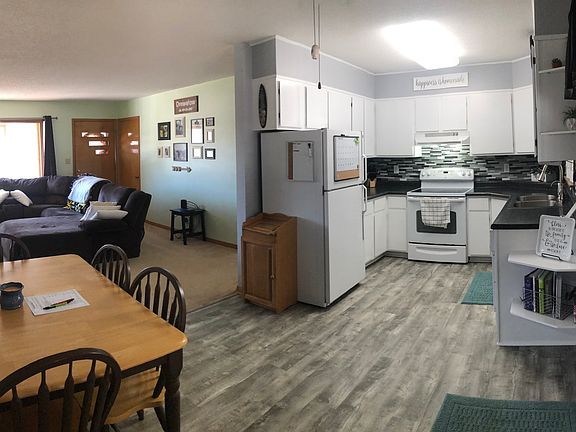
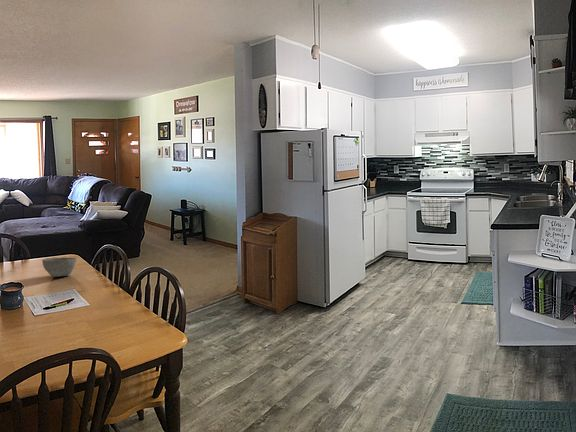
+ bowl [41,257,78,278]
